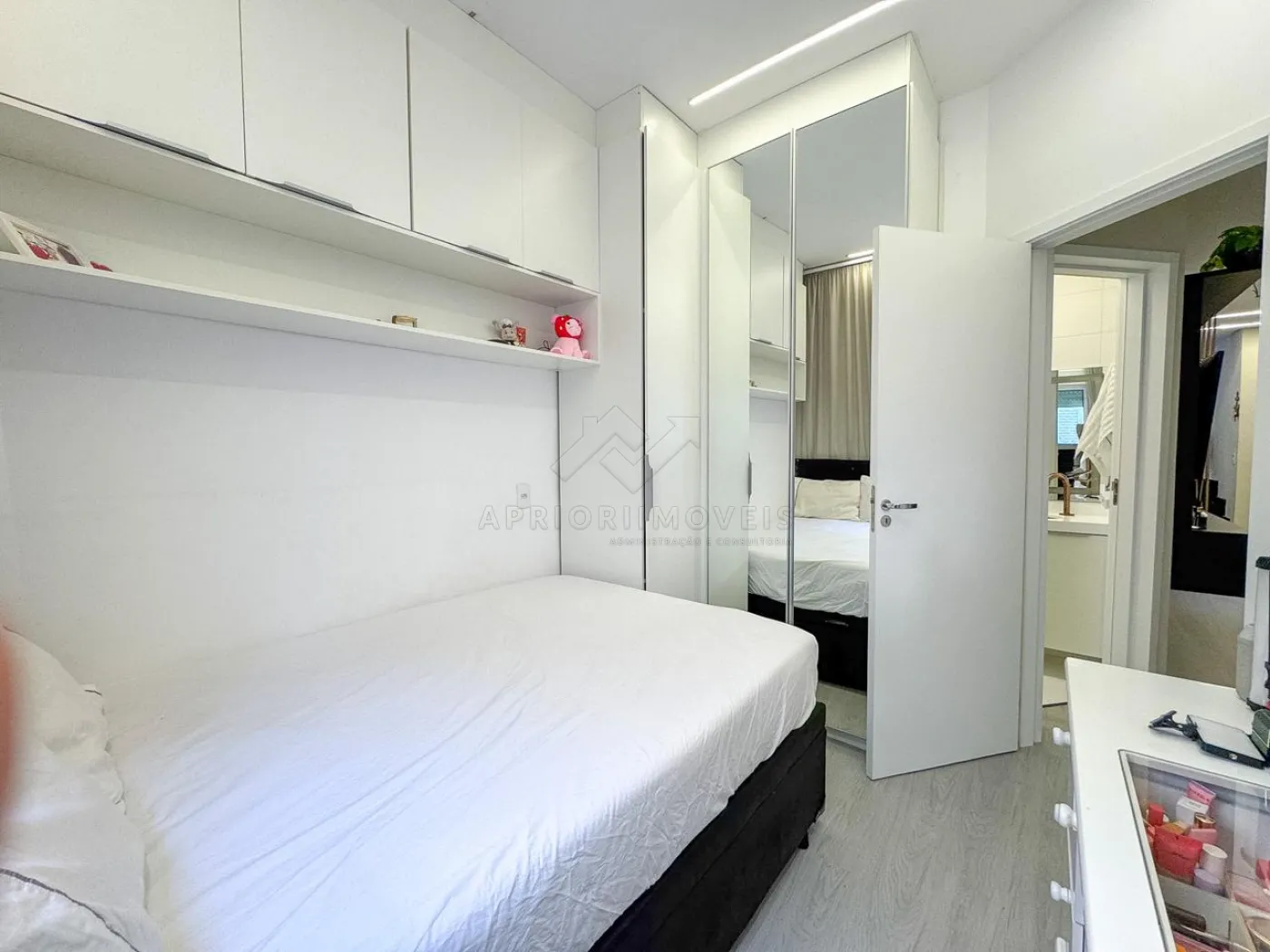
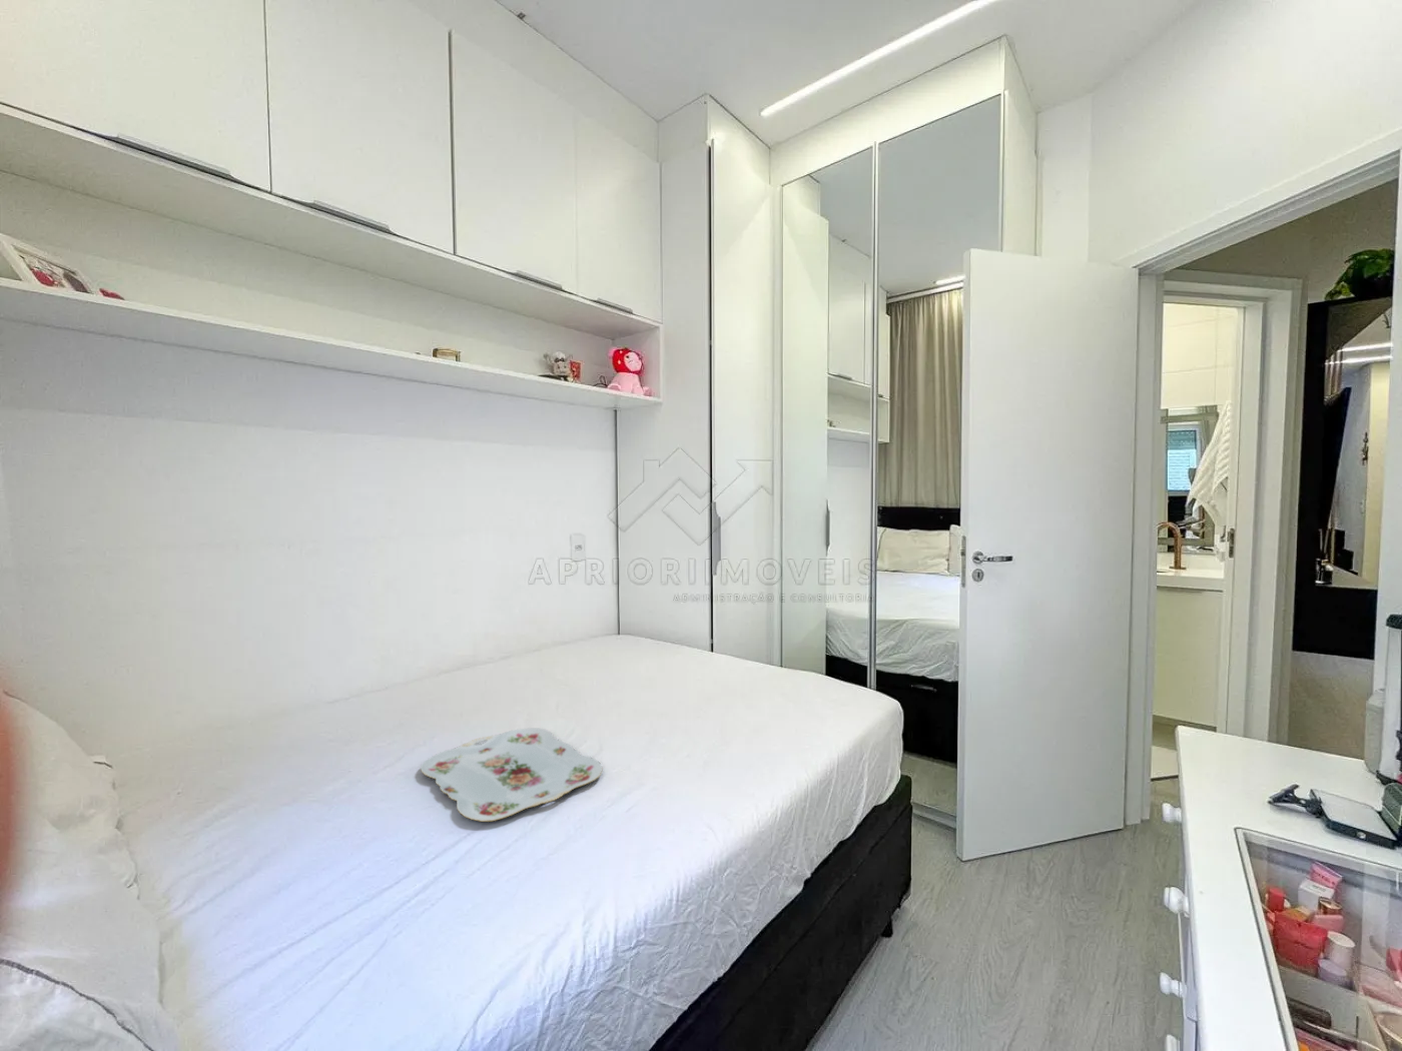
+ serving tray [419,726,603,822]
